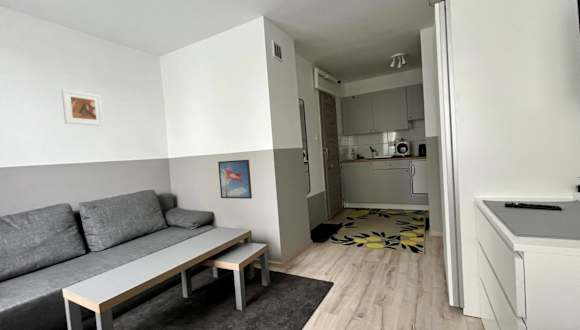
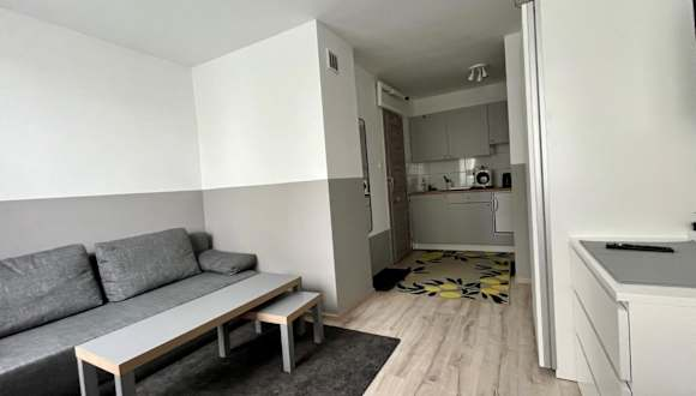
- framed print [61,88,104,127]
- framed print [217,159,253,200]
